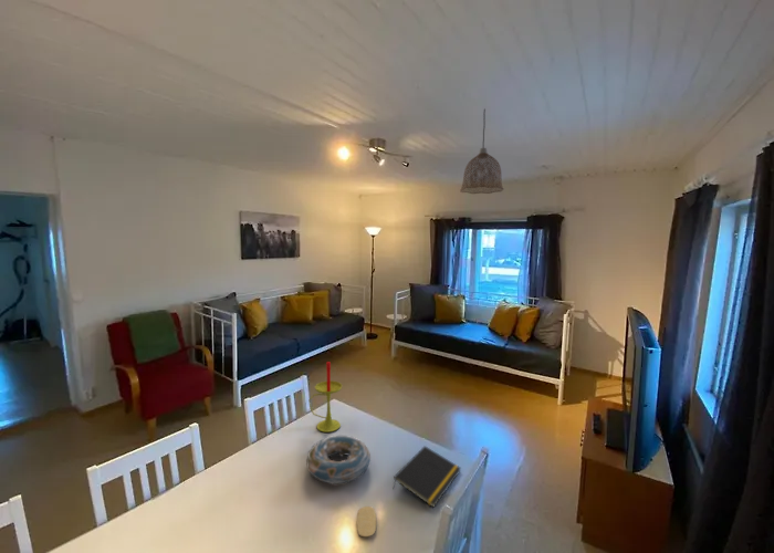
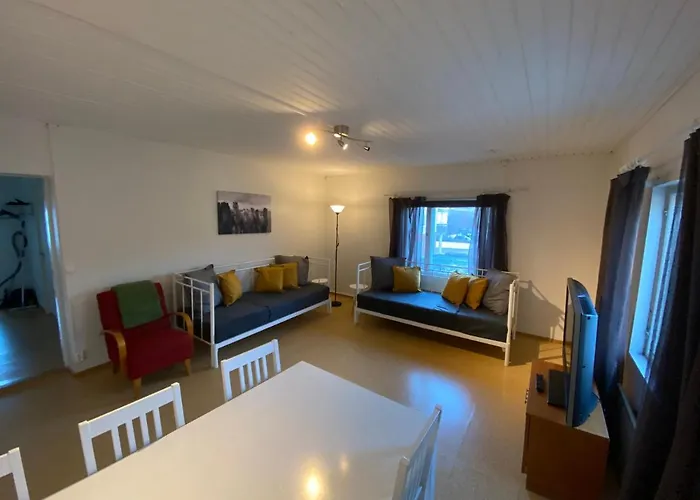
- pendant lamp [459,107,505,195]
- coaster [356,505,377,538]
- candle [307,361,343,434]
- decorative bowl [305,434,372,486]
- notepad [393,445,462,509]
